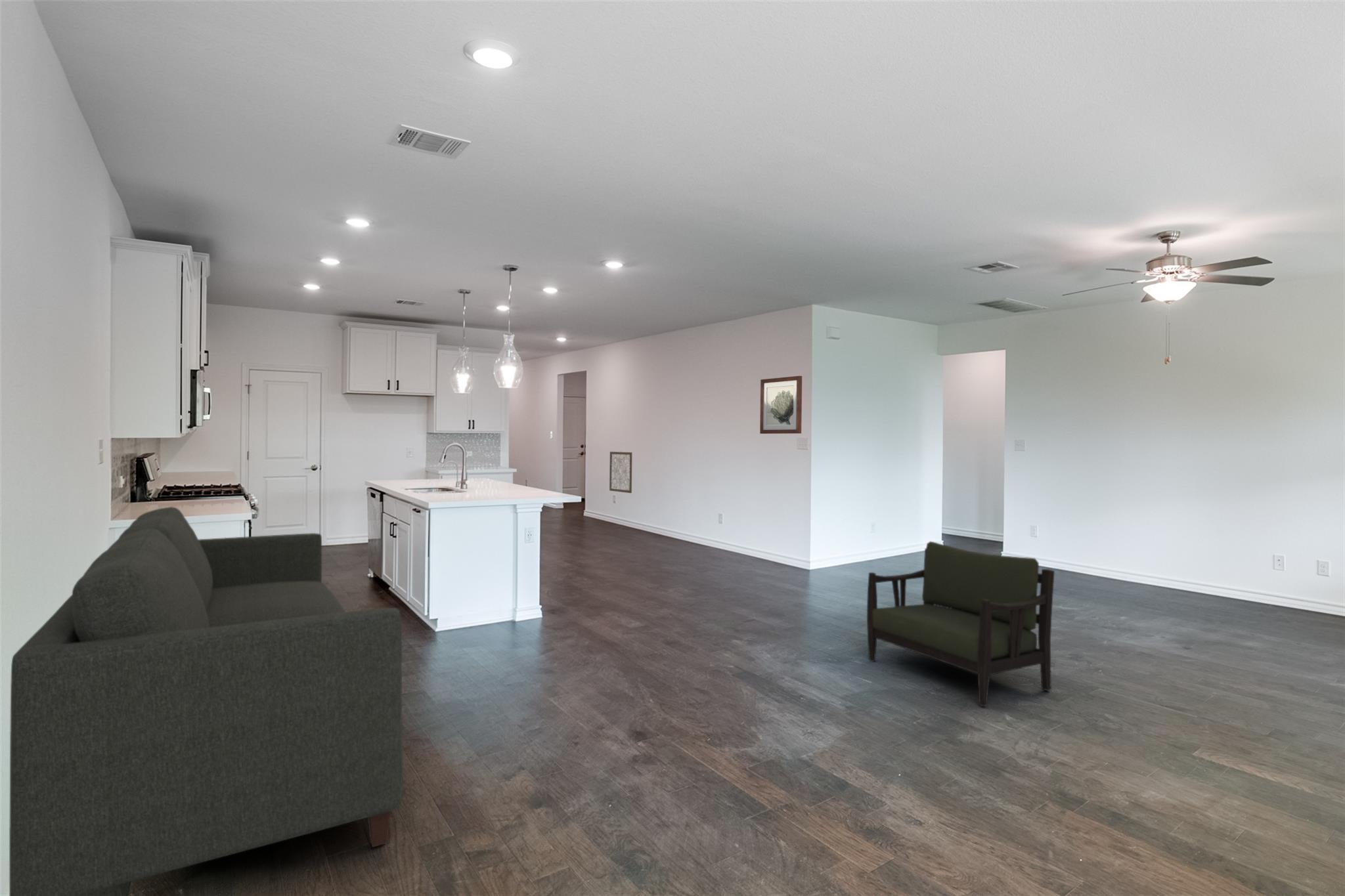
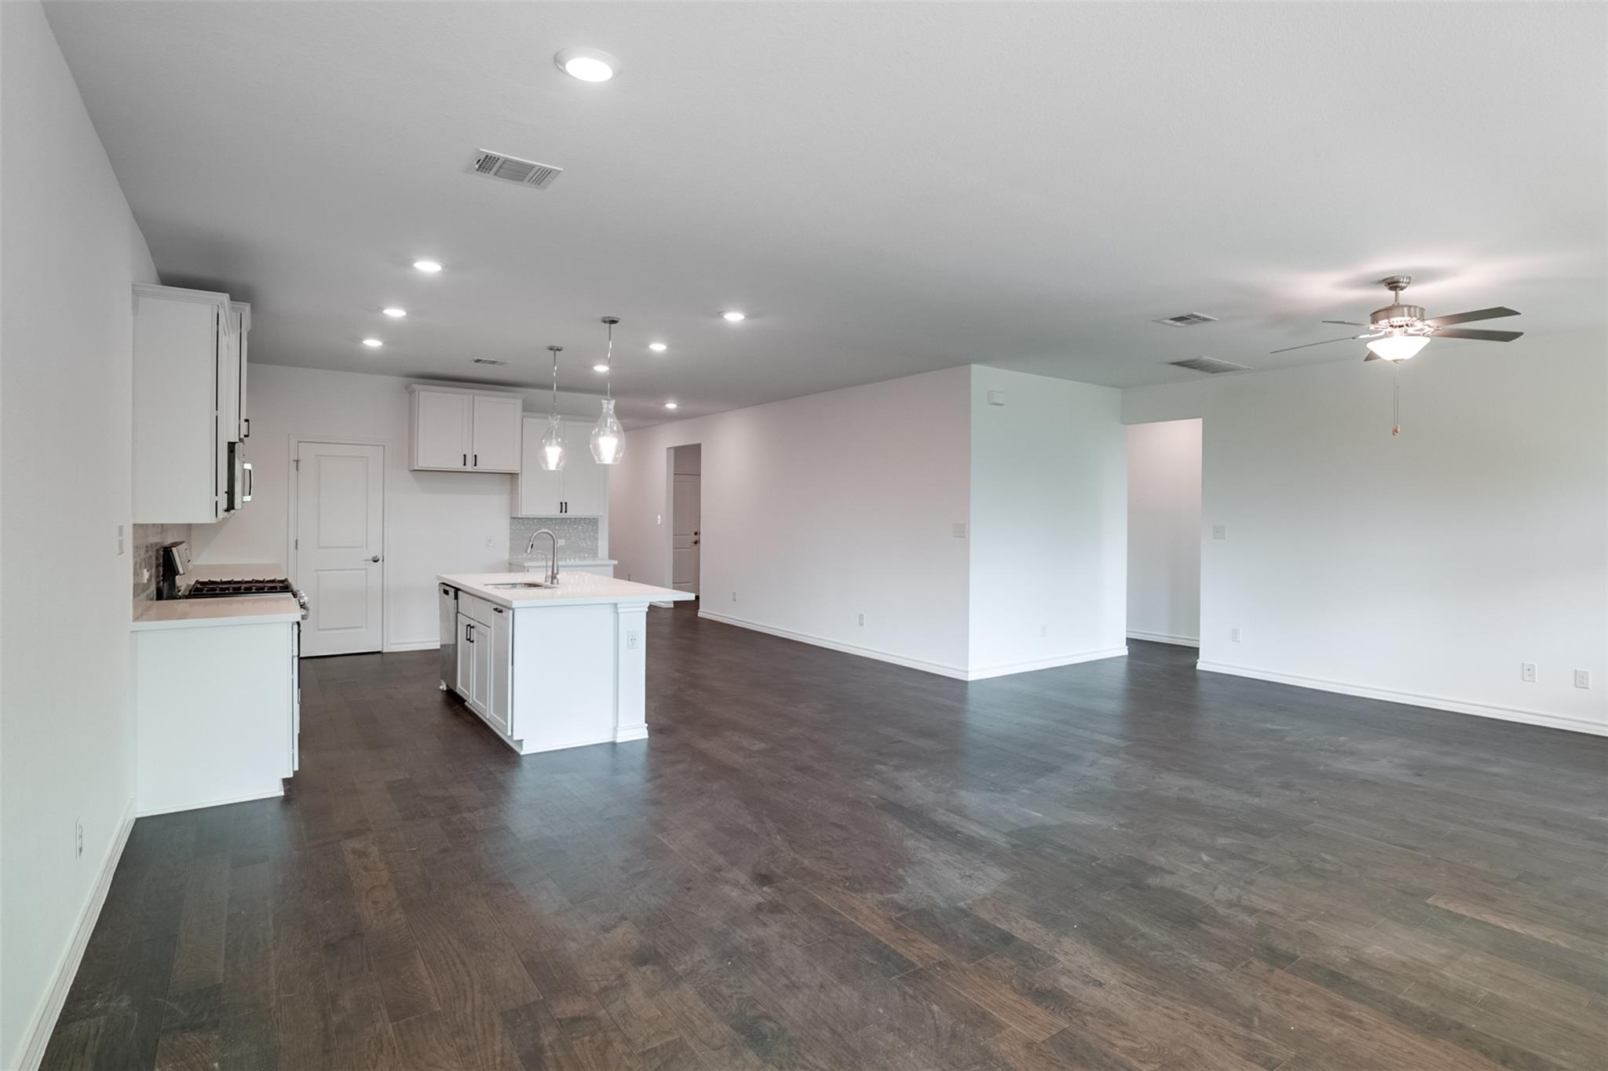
- wall art [609,450,632,494]
- armchair [866,541,1055,707]
- sofa [9,506,404,896]
- wall art [759,375,803,435]
